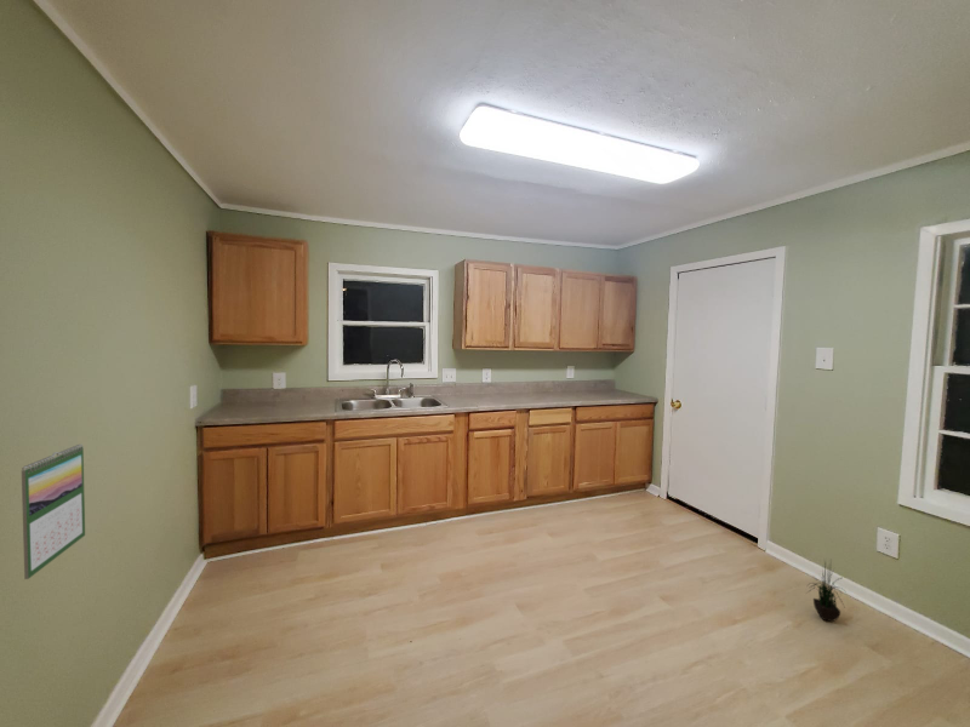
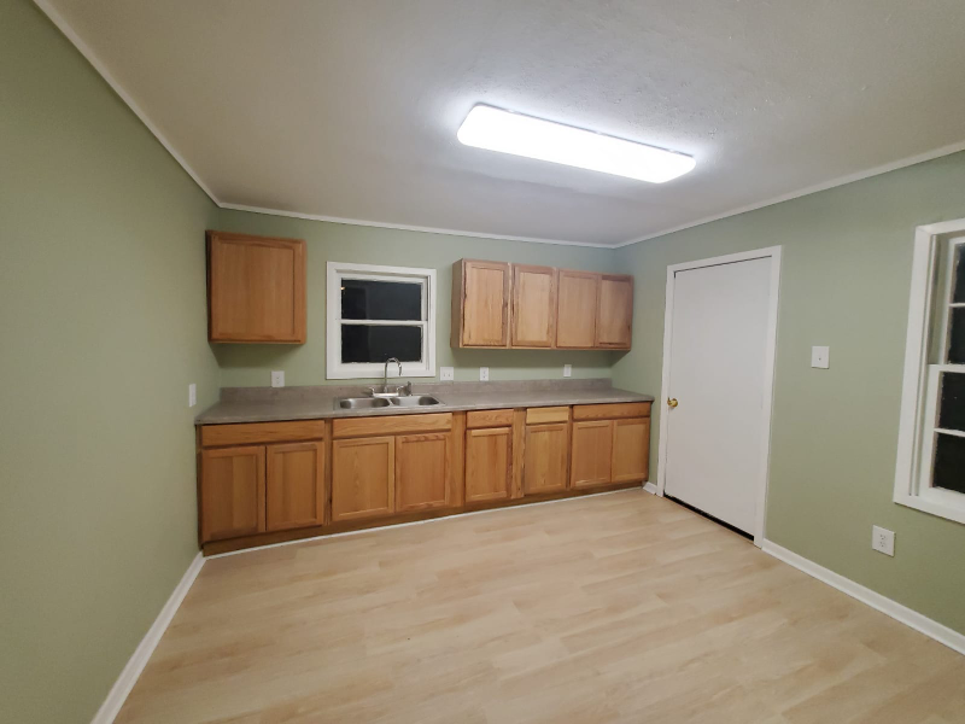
- calendar [21,443,86,580]
- potted plant [806,557,845,623]
